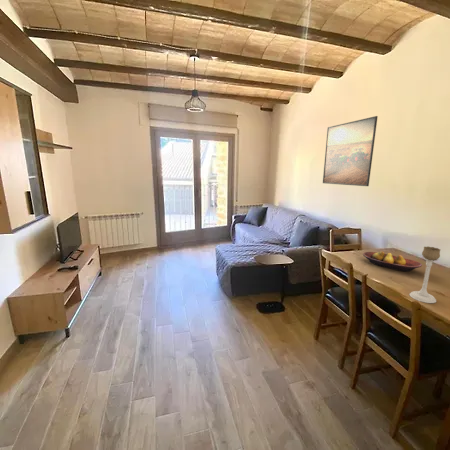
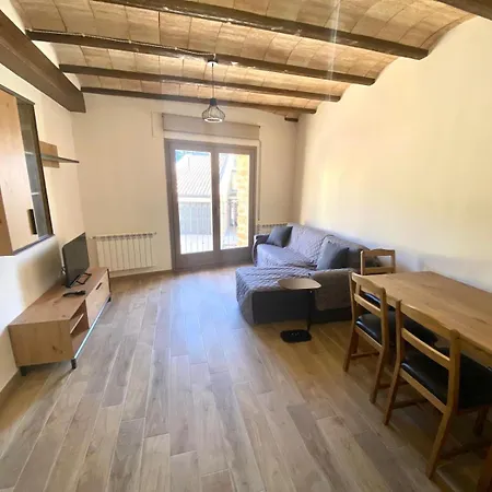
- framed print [322,115,378,187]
- fruit bowl [362,250,423,272]
- candle holder [408,246,441,304]
